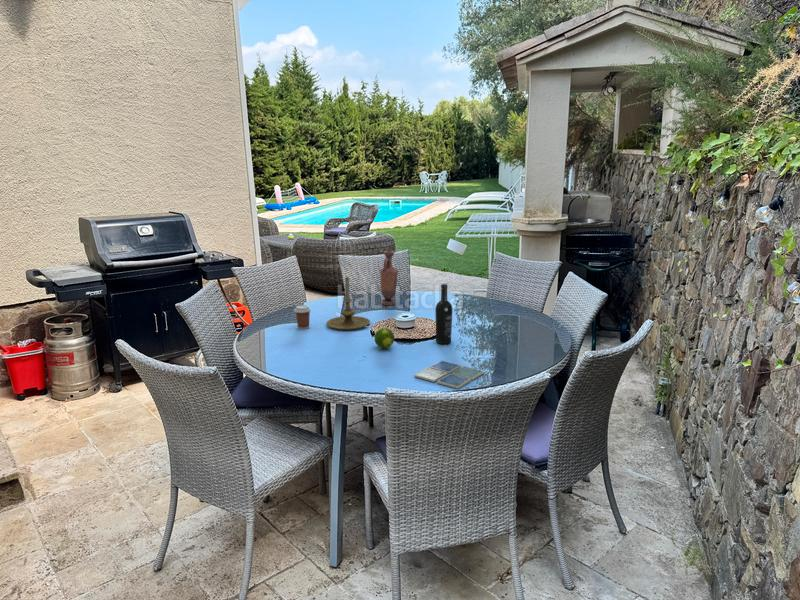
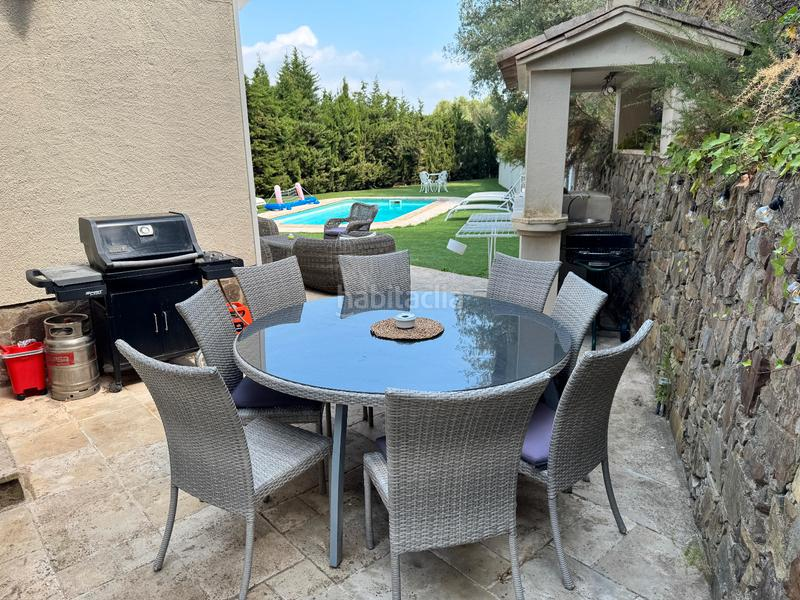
- coffee cup [293,304,312,330]
- wine bottle [434,283,453,345]
- drink coaster [413,360,485,390]
- candle holder [326,276,371,331]
- vase [379,250,399,306]
- fruit [373,327,395,349]
